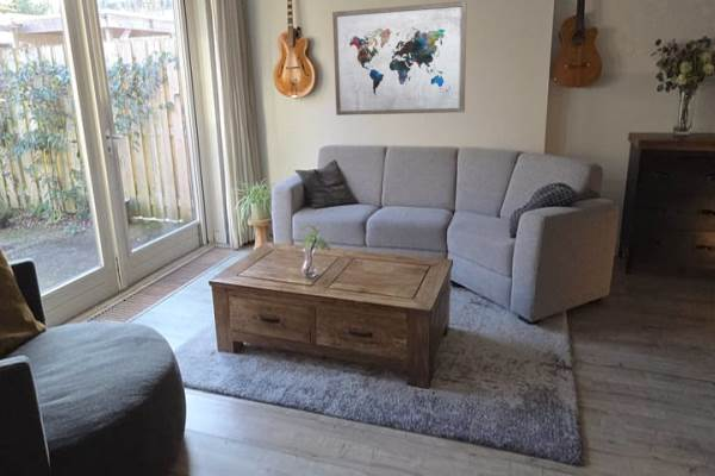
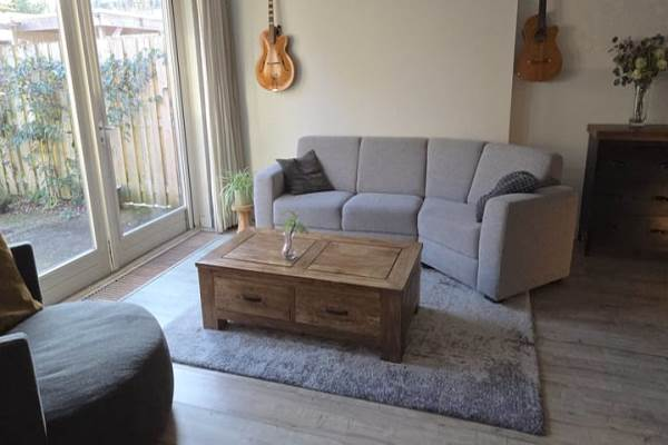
- wall art [331,0,468,117]
